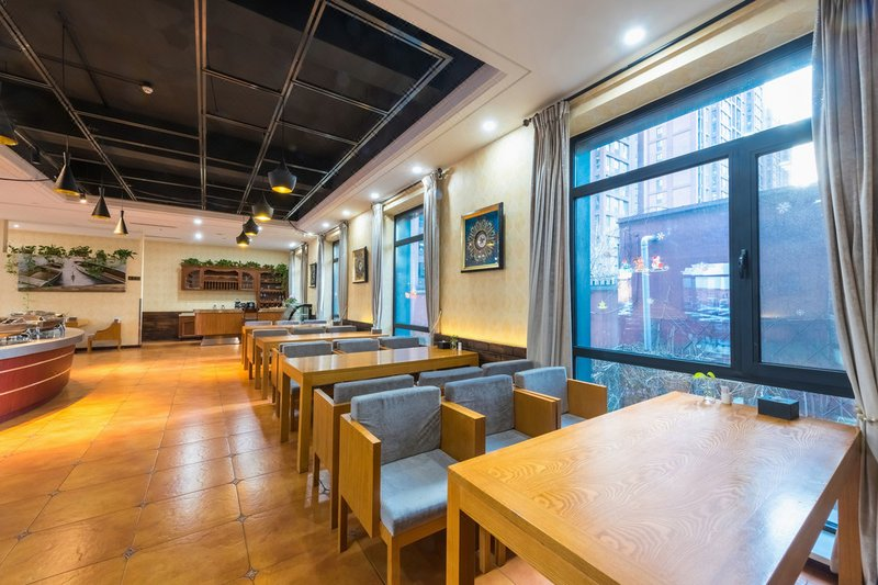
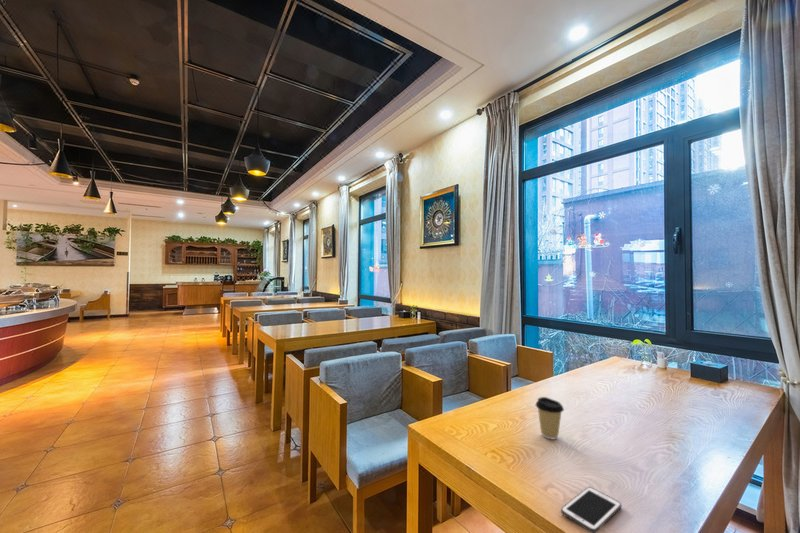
+ coffee cup [535,396,565,440]
+ cell phone [560,486,622,533]
